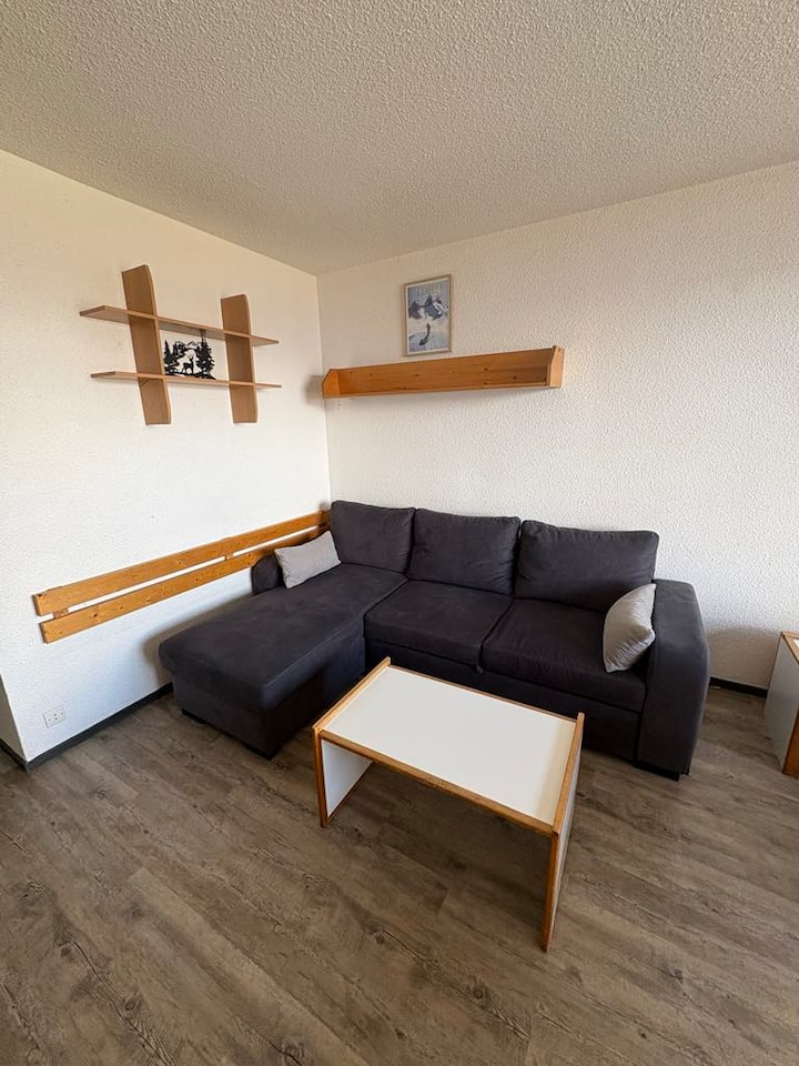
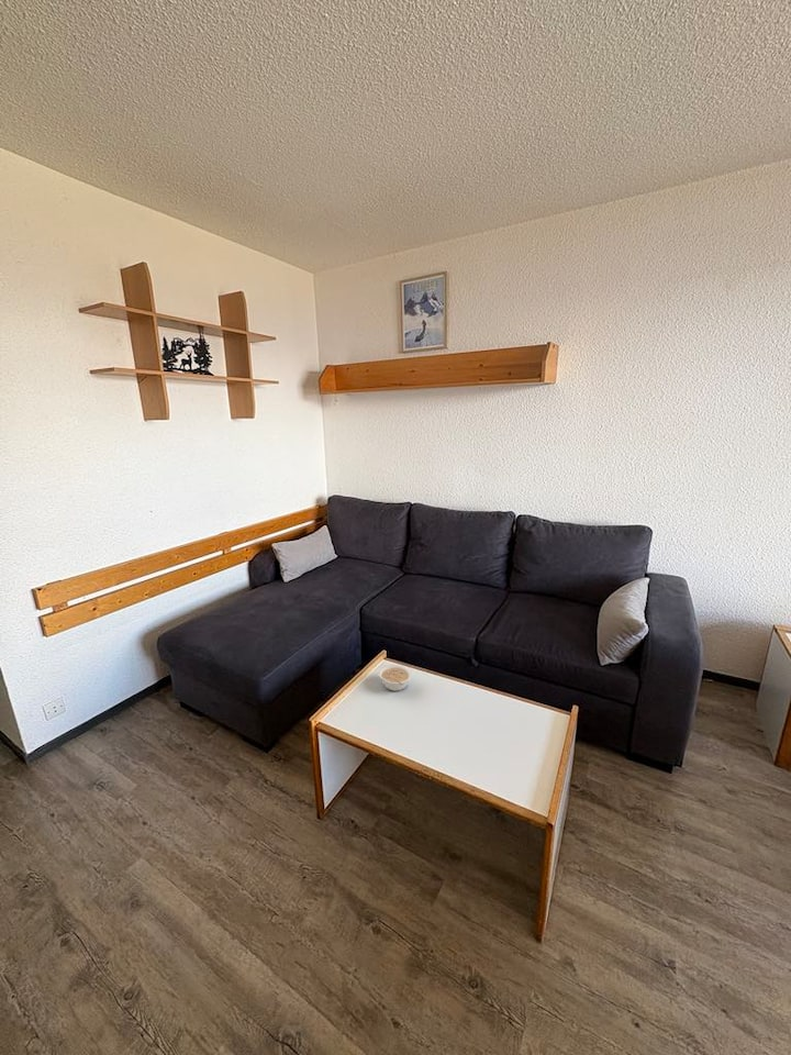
+ legume [377,664,413,692]
